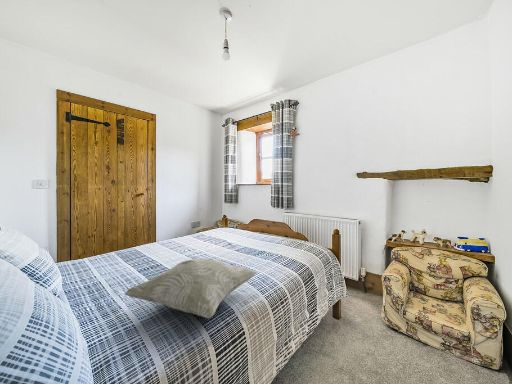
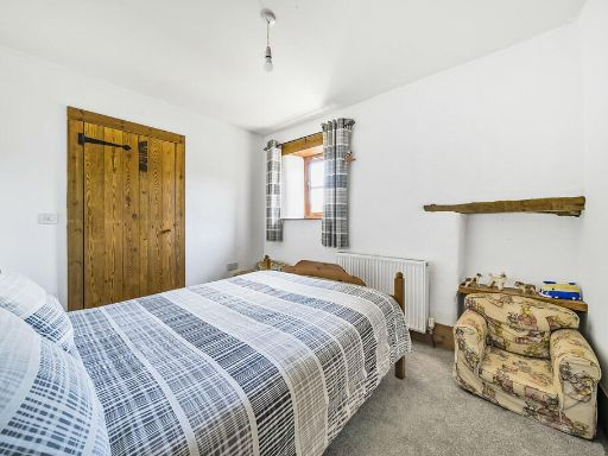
- decorative pillow [123,258,258,320]
